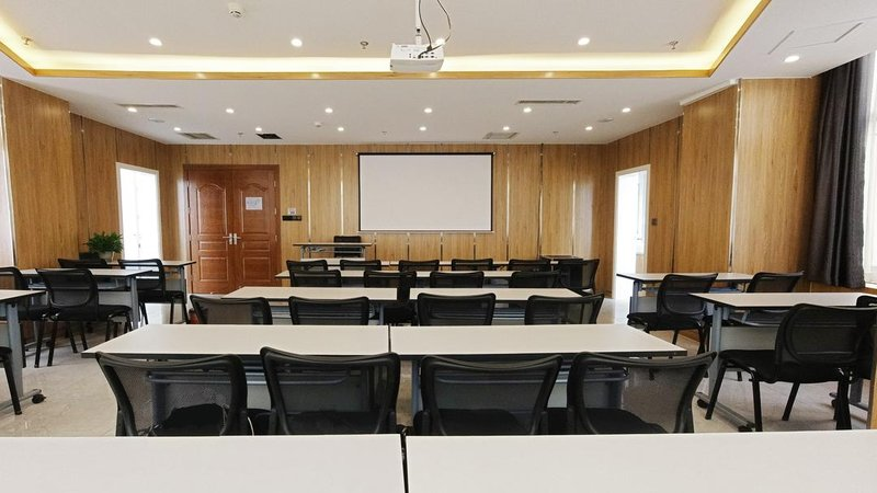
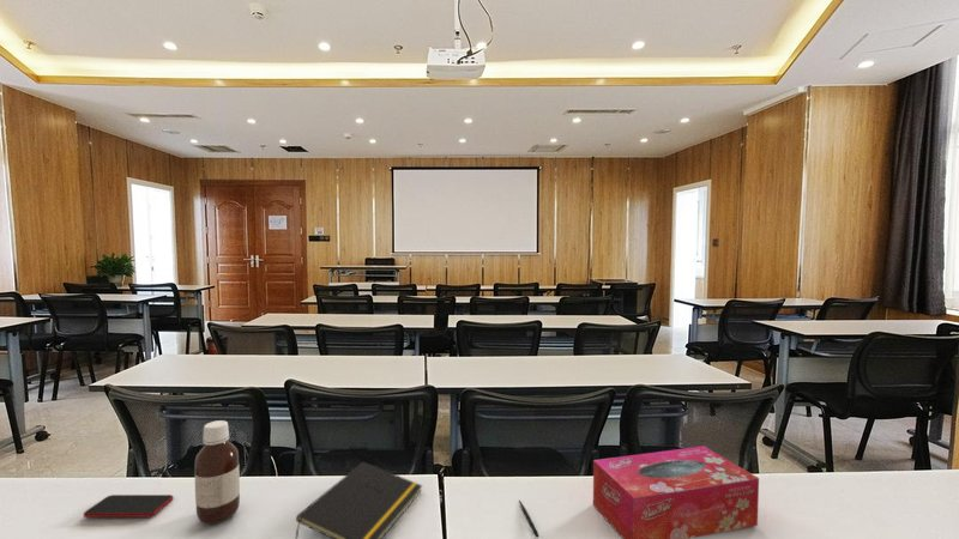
+ smartphone [83,493,175,519]
+ pen [518,499,541,539]
+ tissue box [592,444,760,539]
+ notepad [294,461,423,539]
+ bottle [194,419,241,525]
